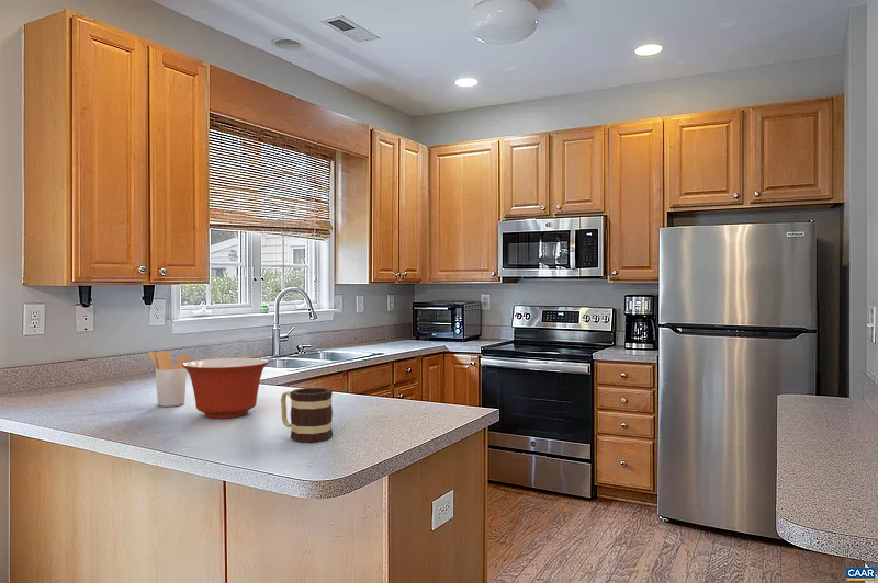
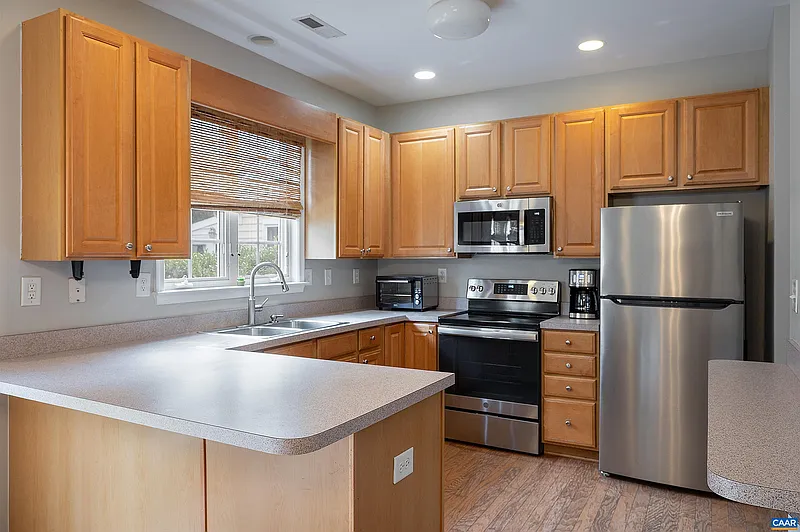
- mug [280,387,334,443]
- utensil holder [147,350,191,408]
- mixing bowl [182,357,270,419]
